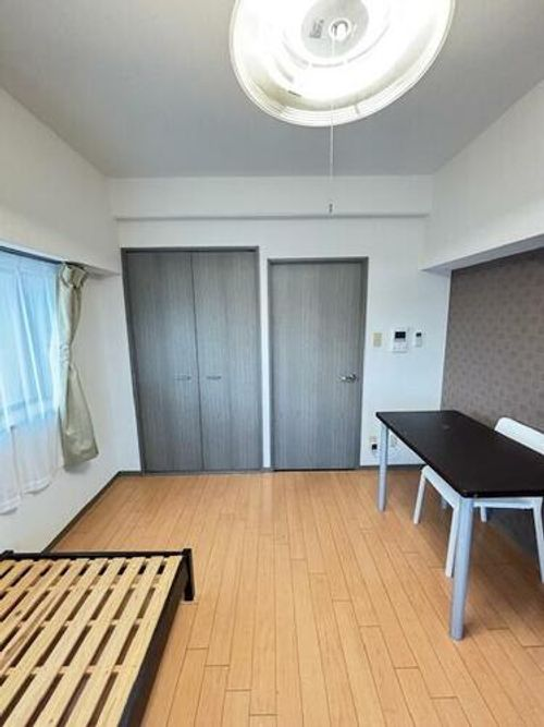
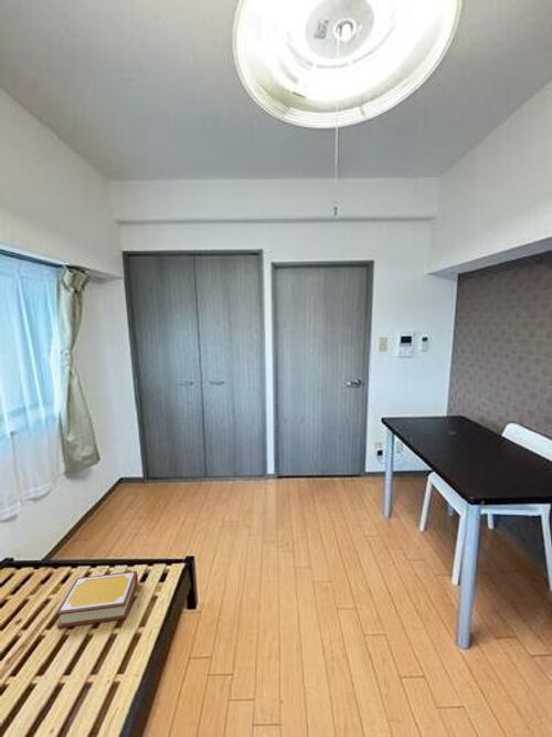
+ book [55,570,139,629]
